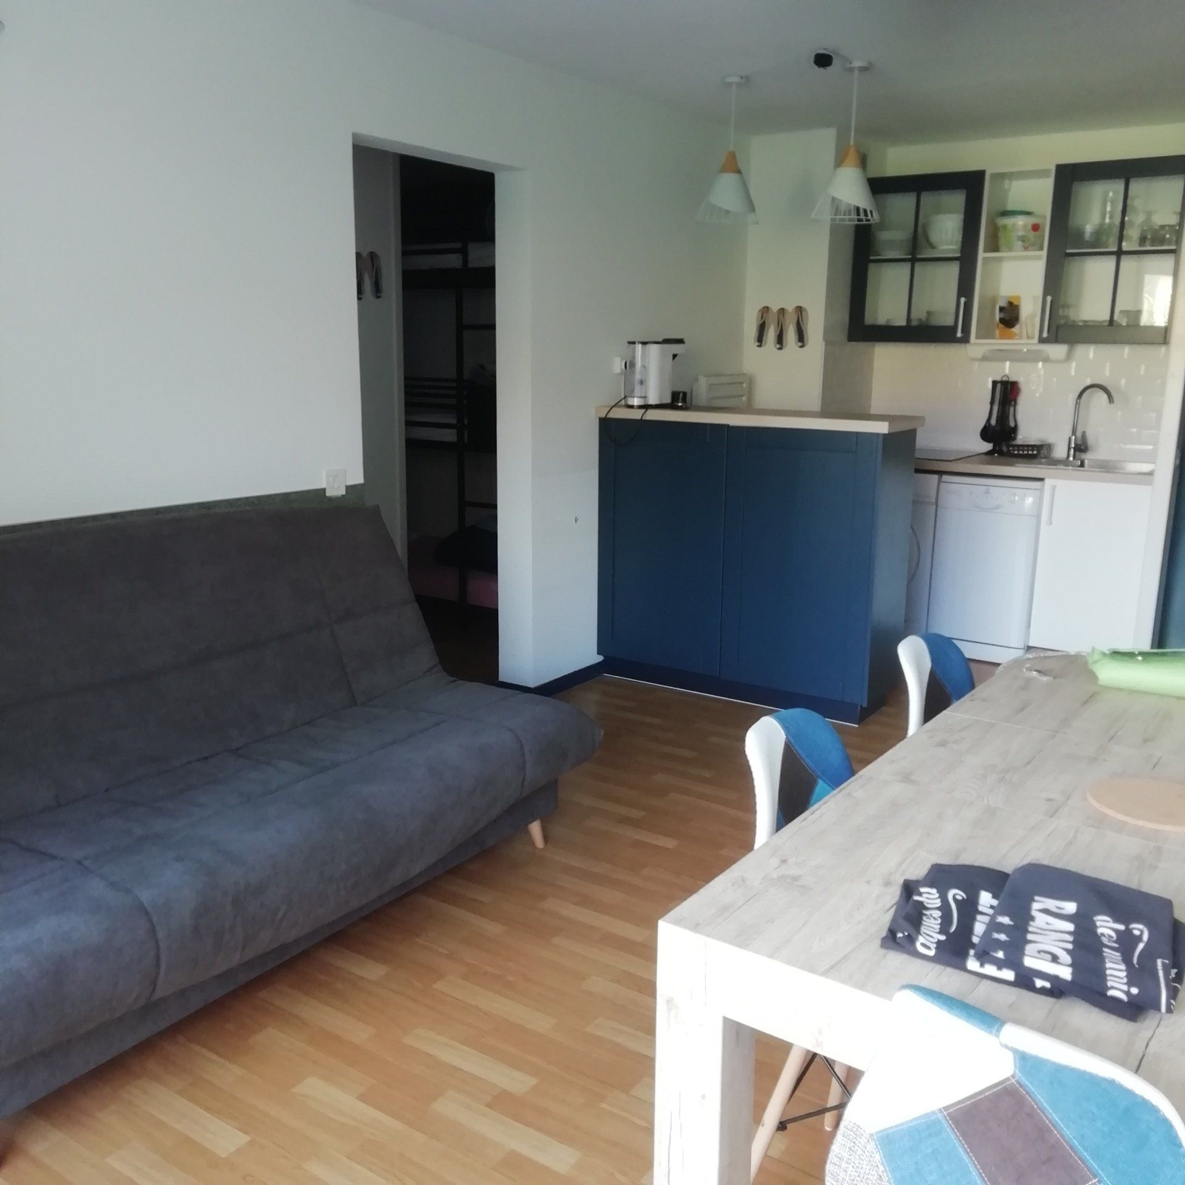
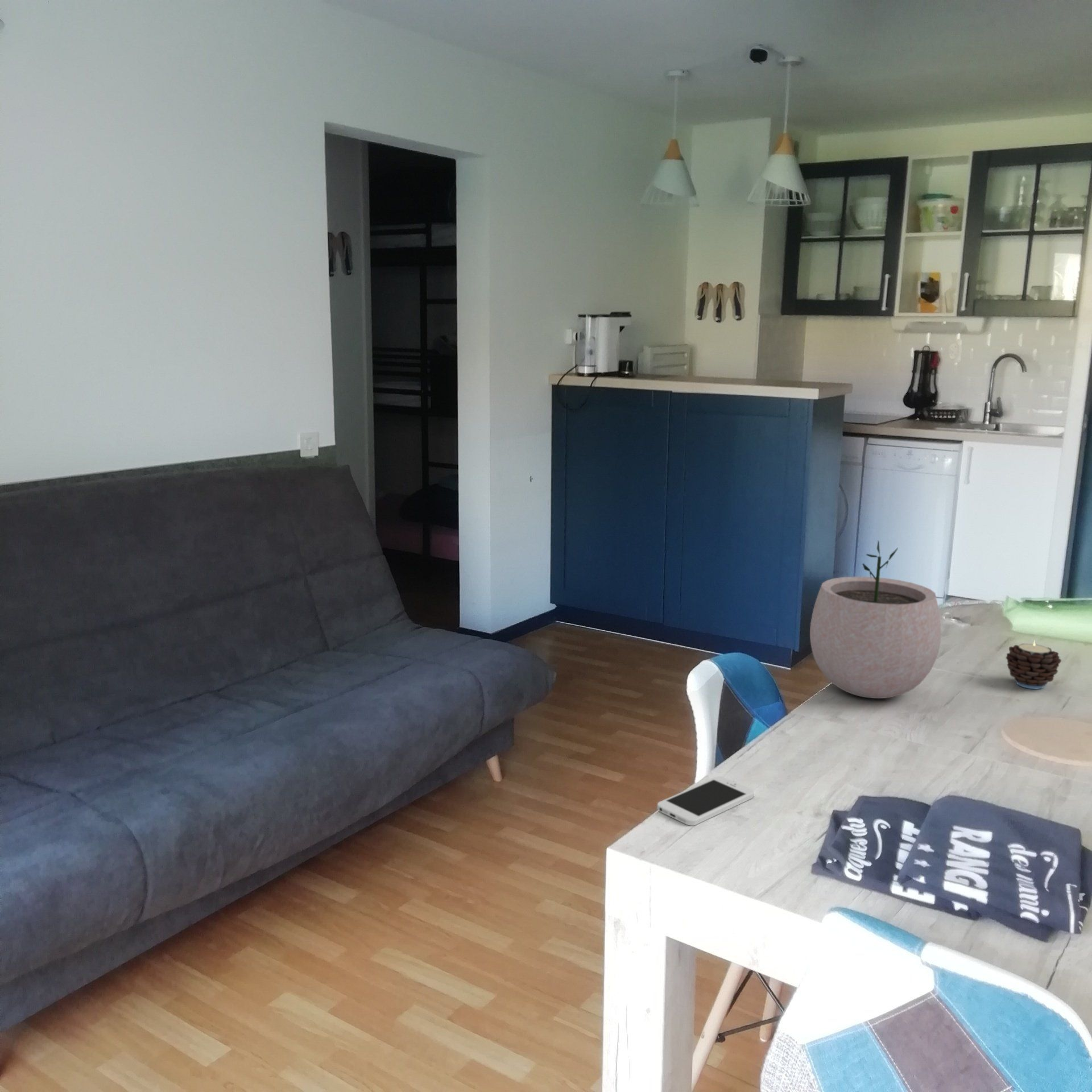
+ plant pot [809,540,941,699]
+ smartphone [656,776,755,826]
+ candle [1006,639,1062,690]
